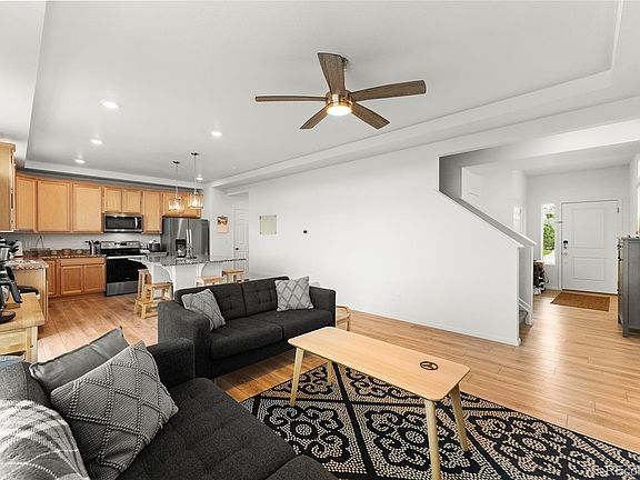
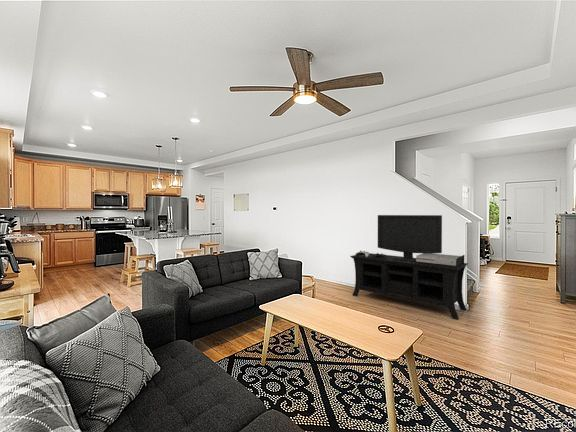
+ media console [349,214,469,320]
